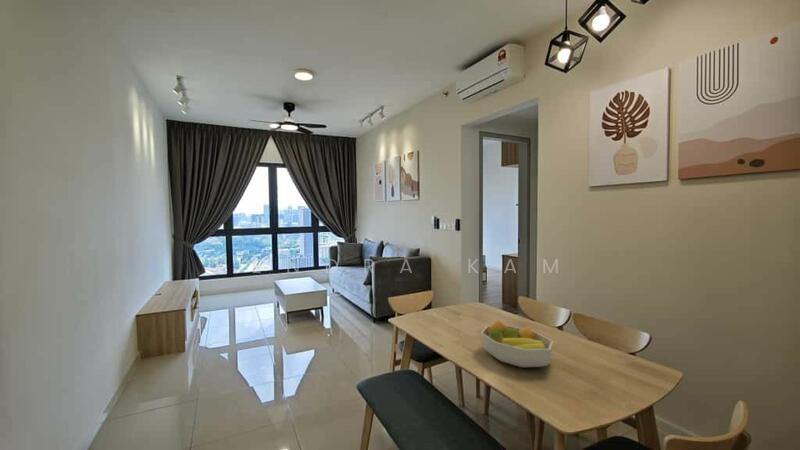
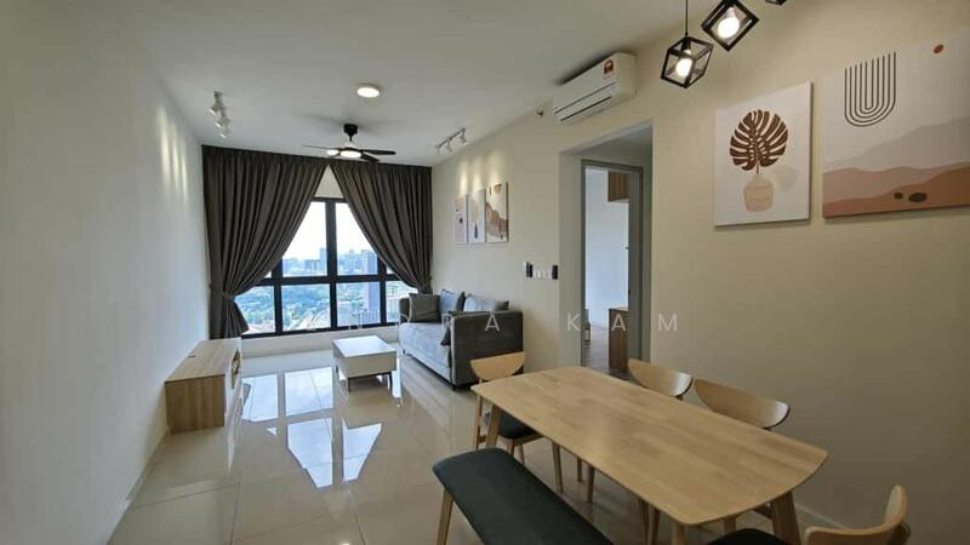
- fruit bowl [480,320,554,368]
